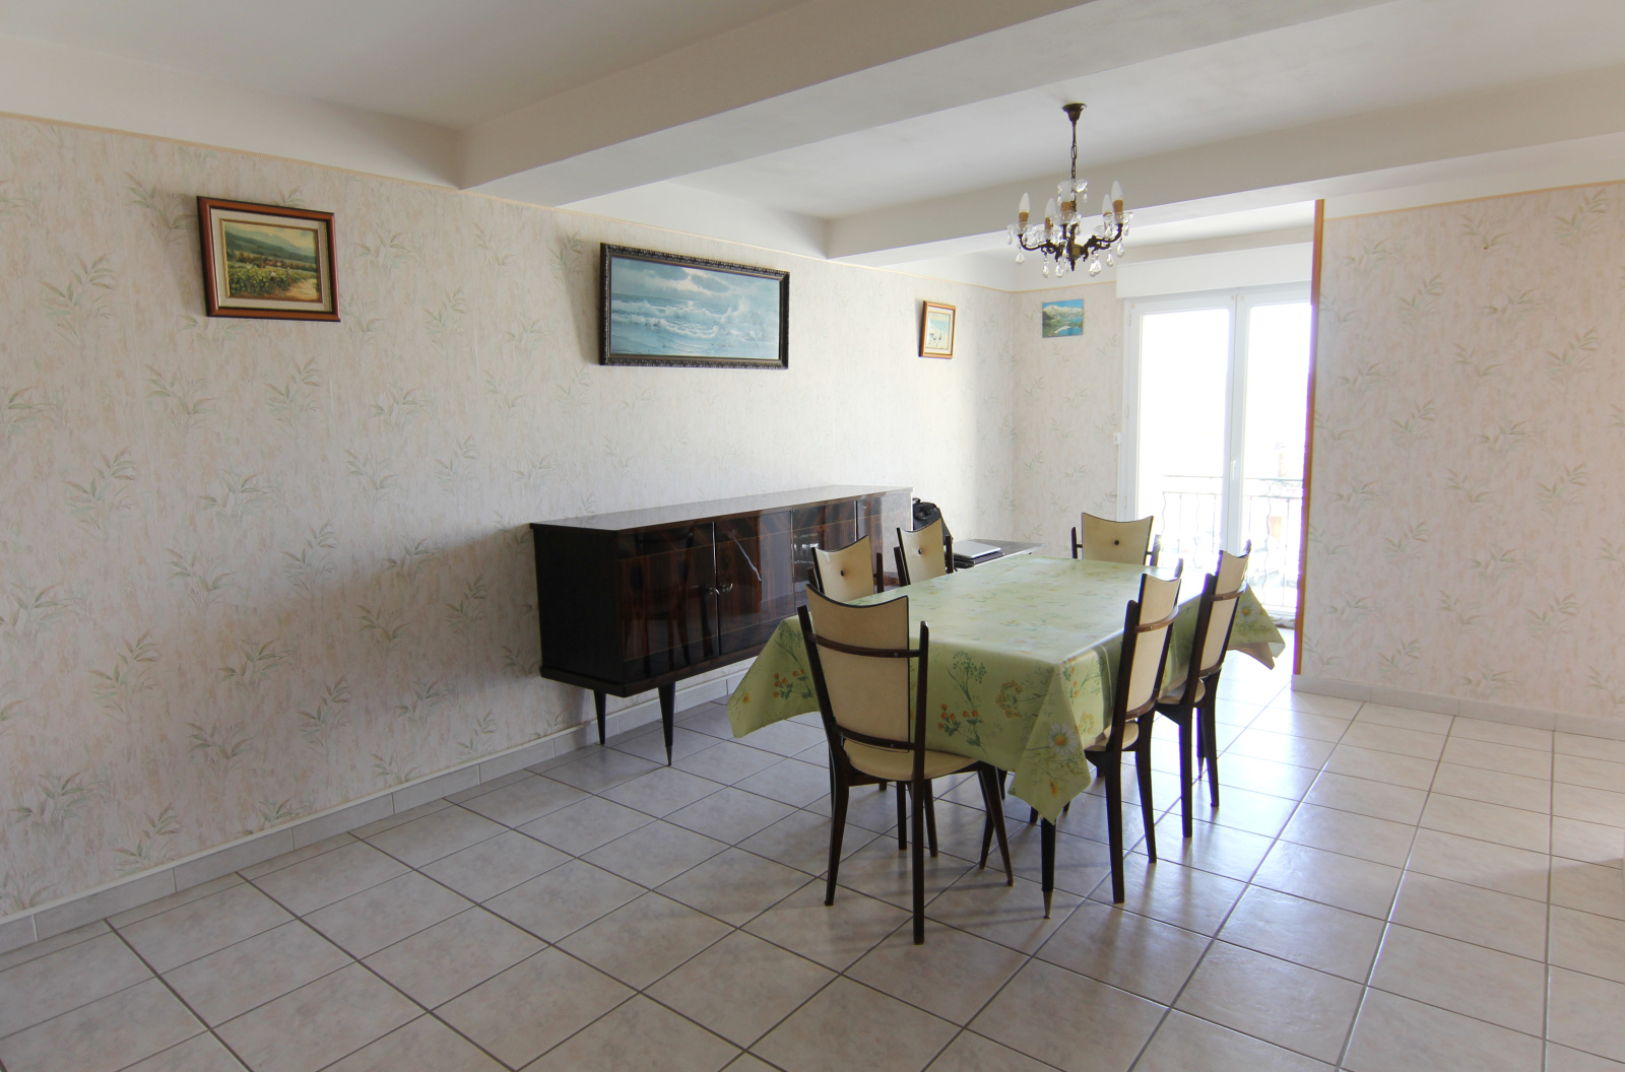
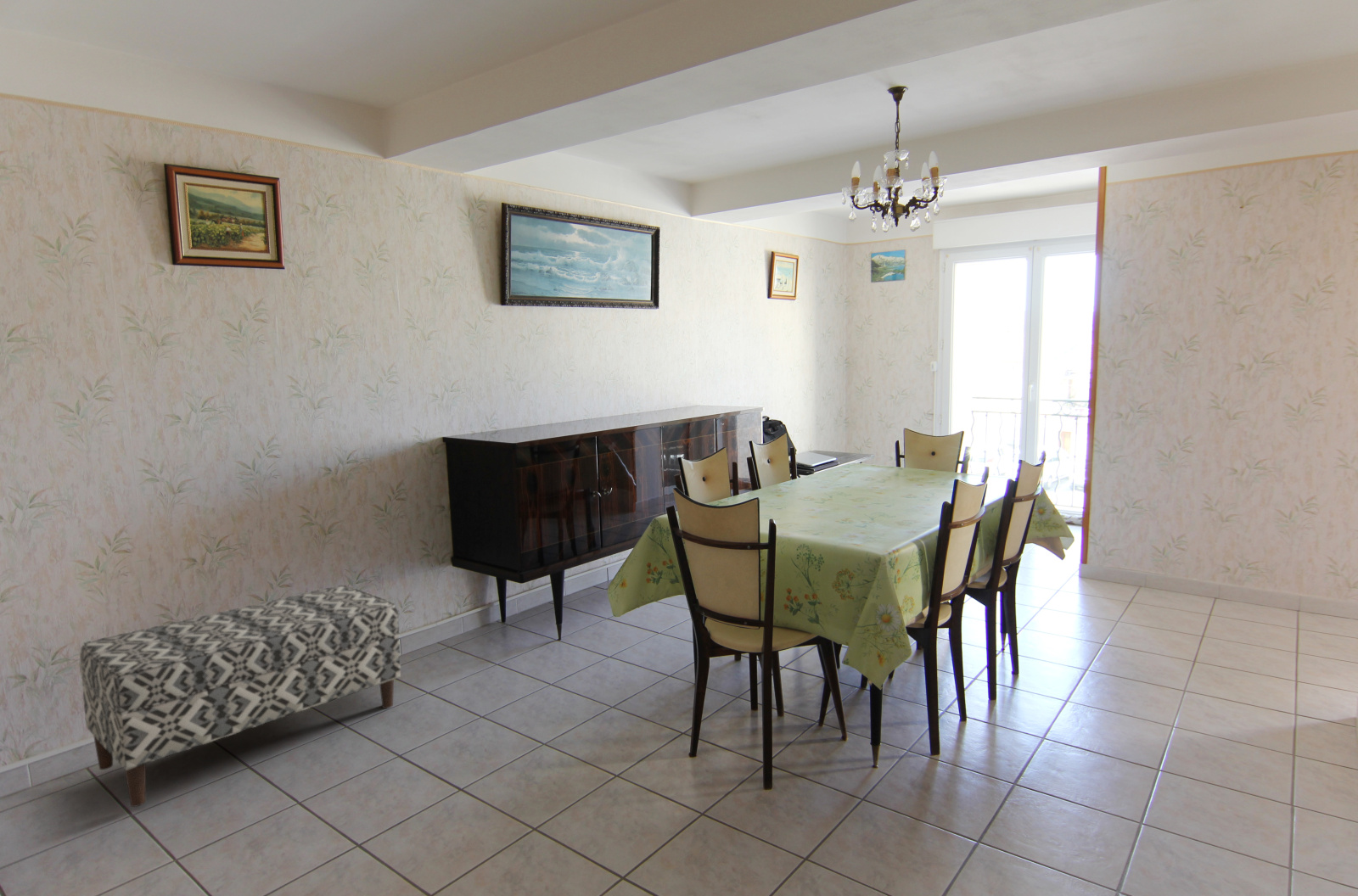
+ bench [79,585,401,808]
